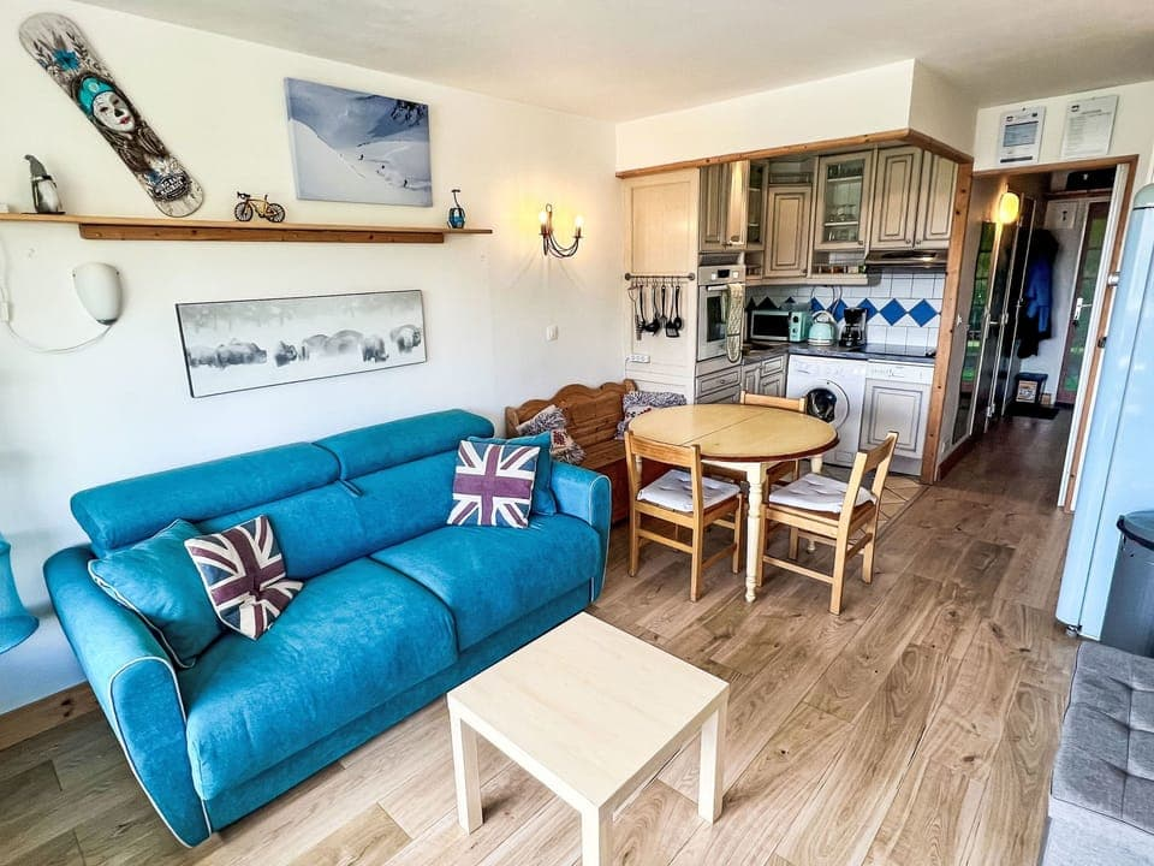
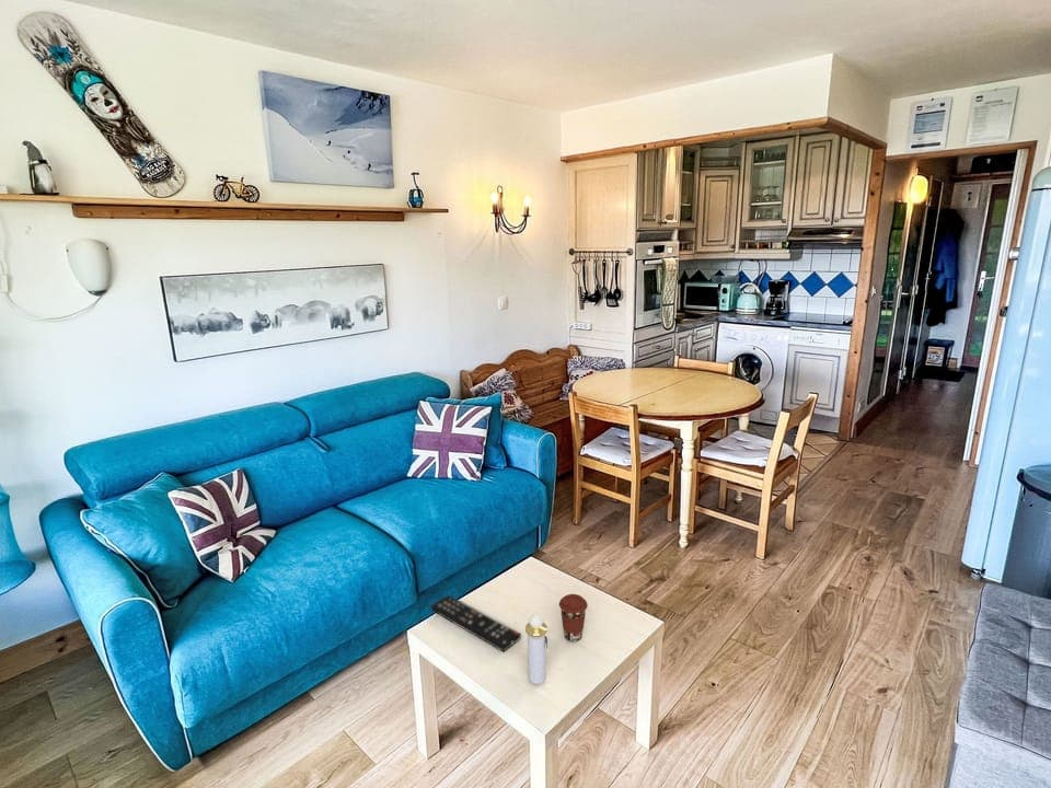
+ coffee cup [558,593,589,642]
+ perfume bottle [524,613,548,685]
+ remote control [430,594,522,652]
